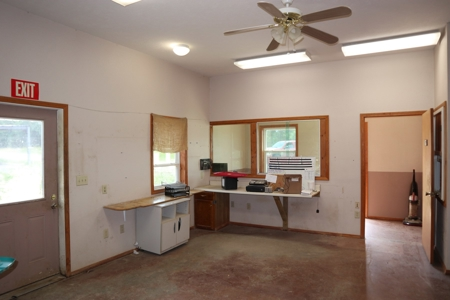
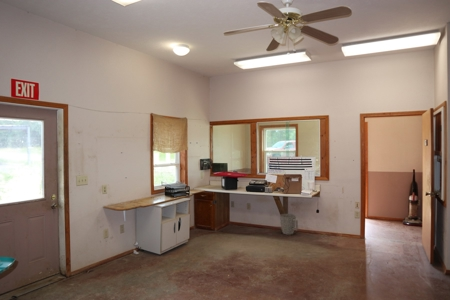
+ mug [279,213,299,236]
